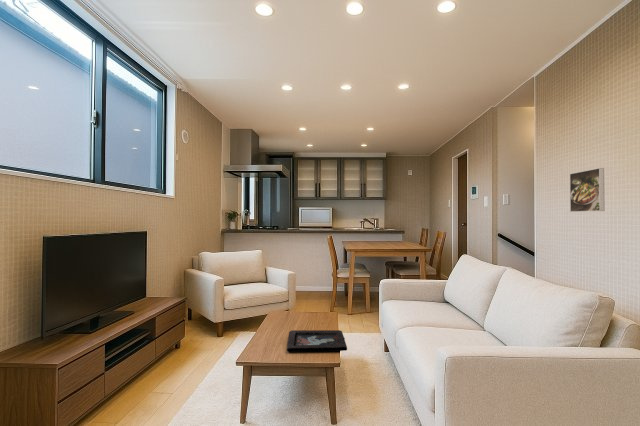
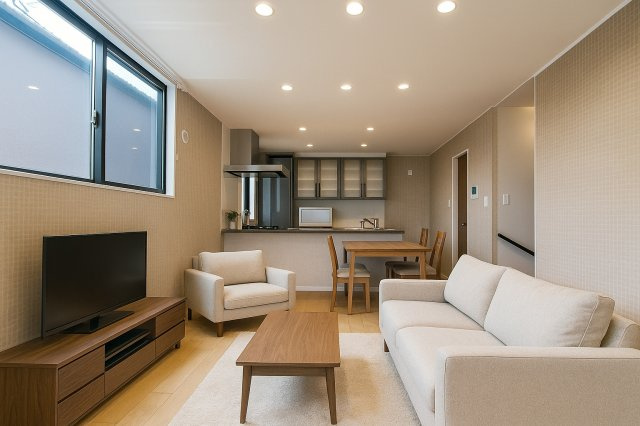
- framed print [569,167,606,213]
- decorative tray [286,329,348,353]
